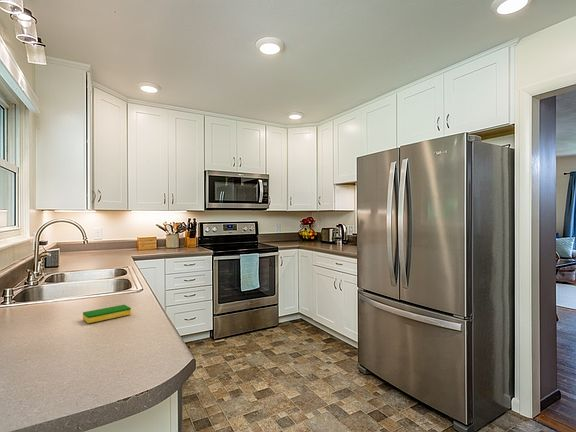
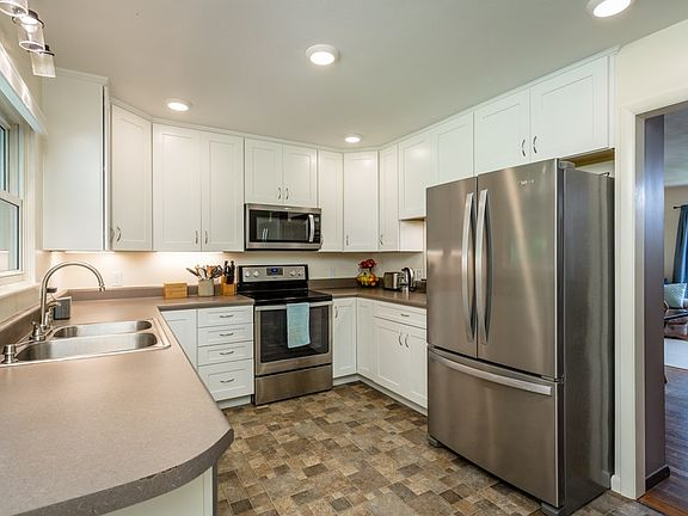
- dish sponge [82,304,132,324]
